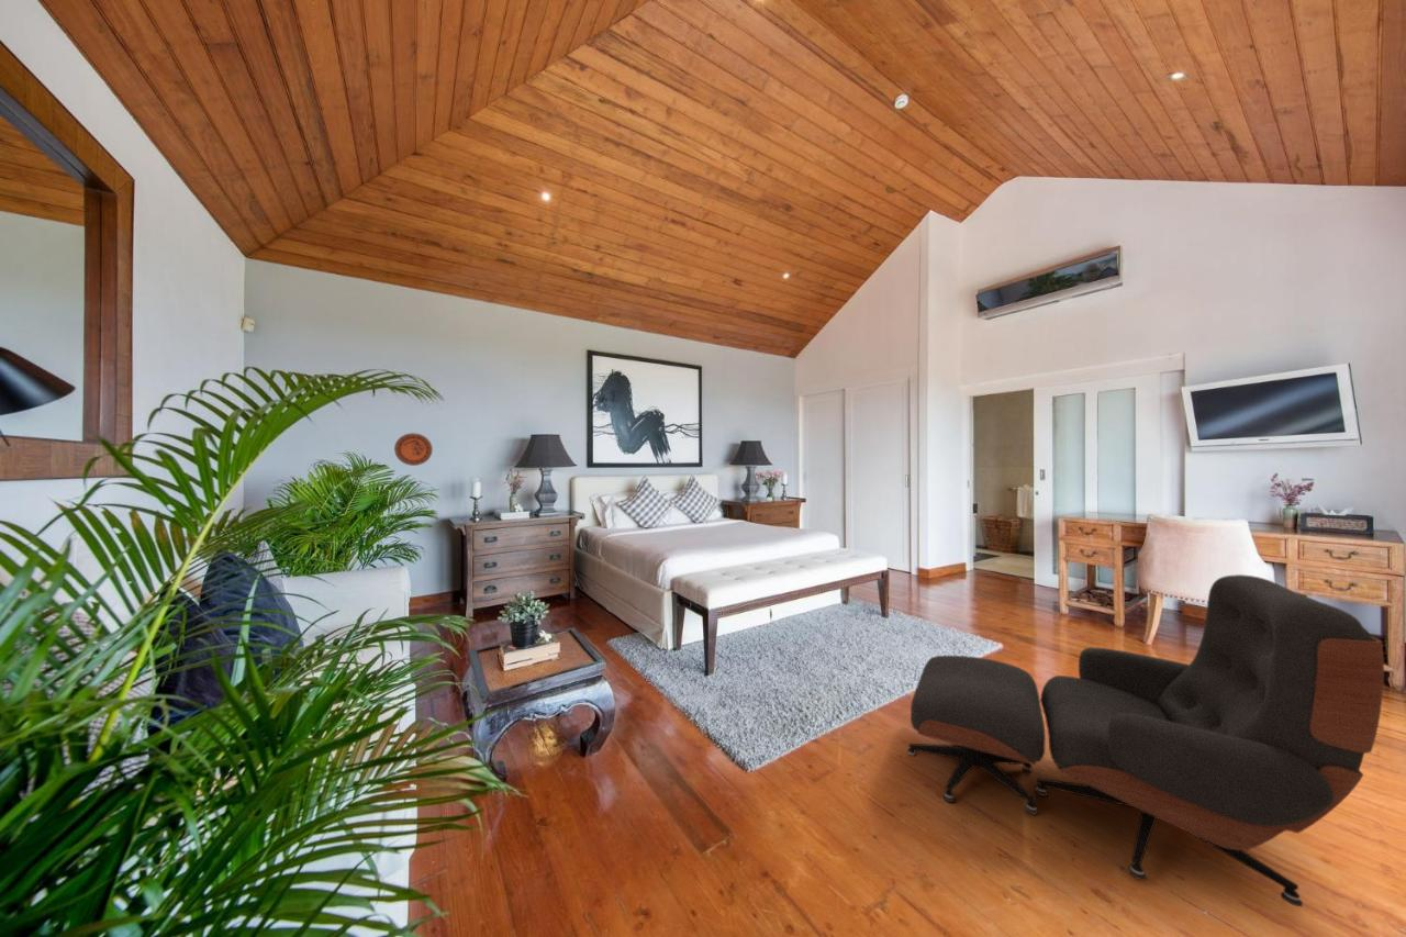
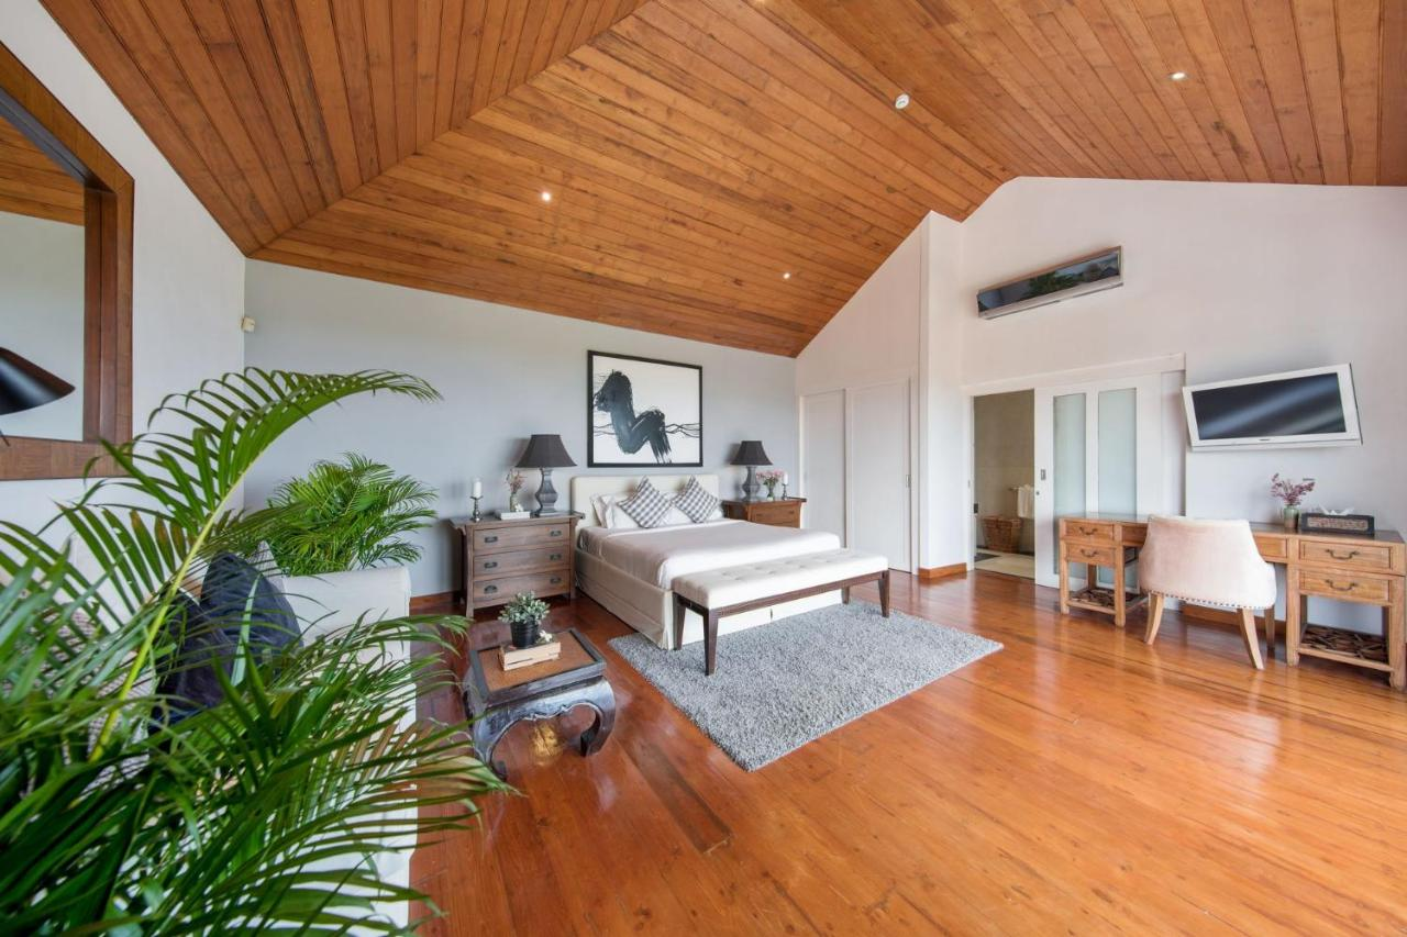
- decorative plate [393,432,434,467]
- lounge chair [906,573,1385,907]
